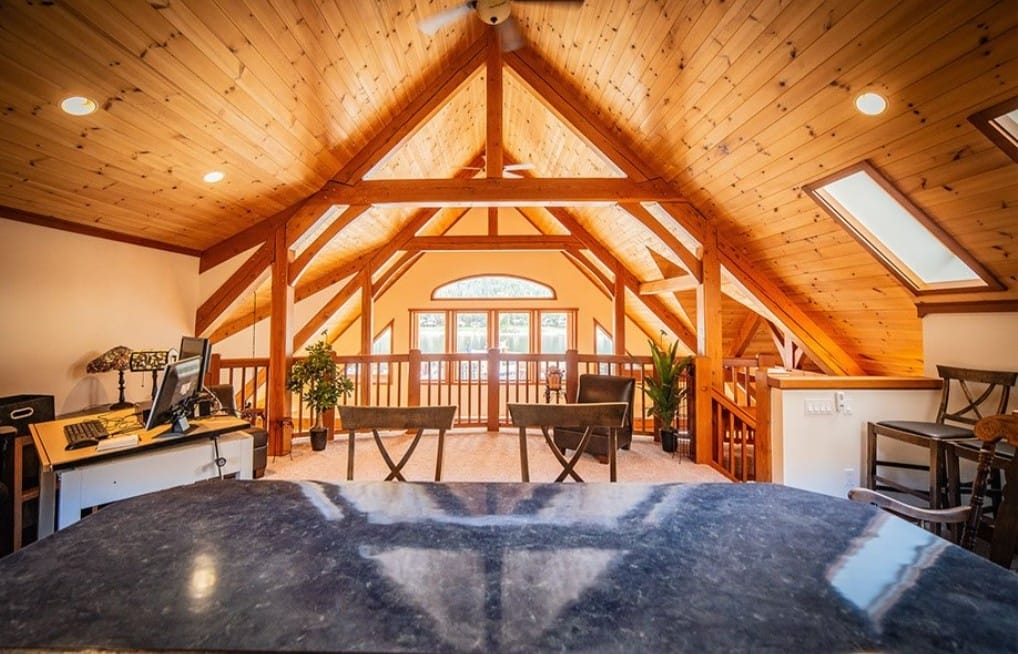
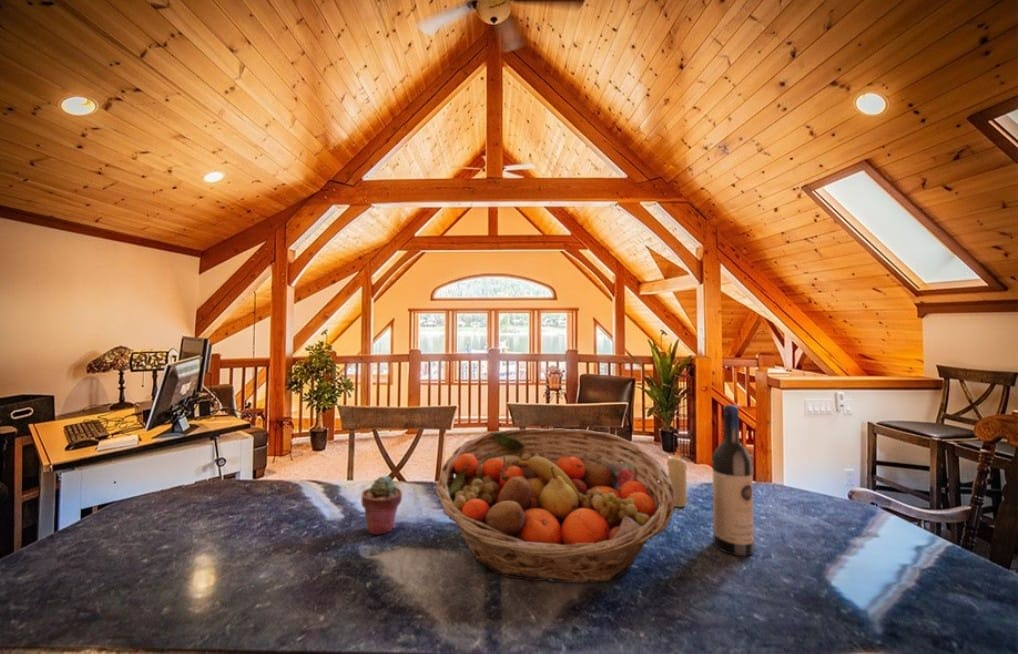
+ fruit basket [435,427,676,584]
+ wine bottle [711,404,755,557]
+ candle [666,447,688,508]
+ potted succulent [360,475,403,535]
